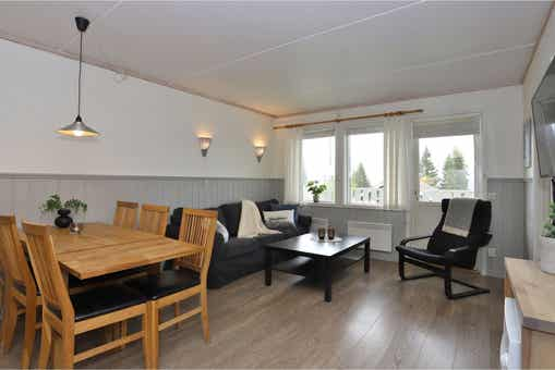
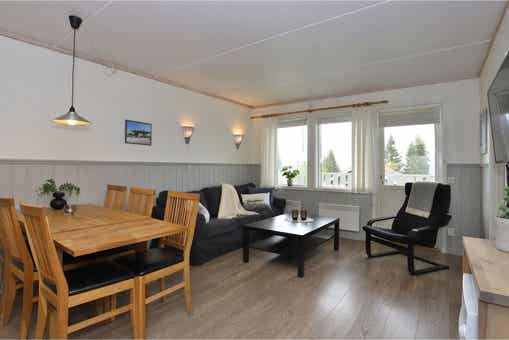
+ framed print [124,119,153,147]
